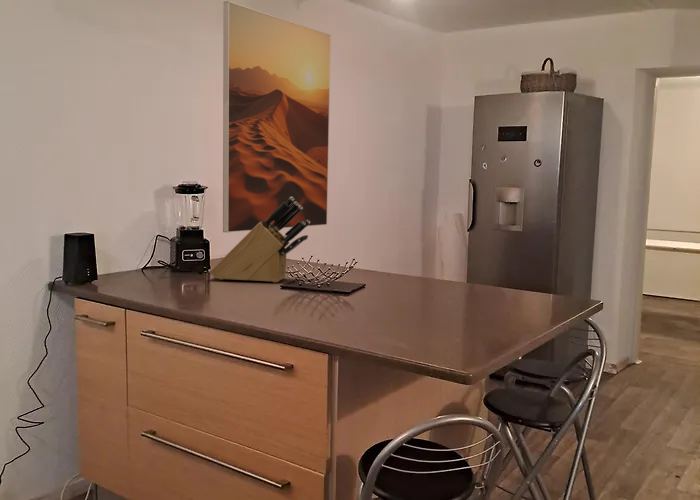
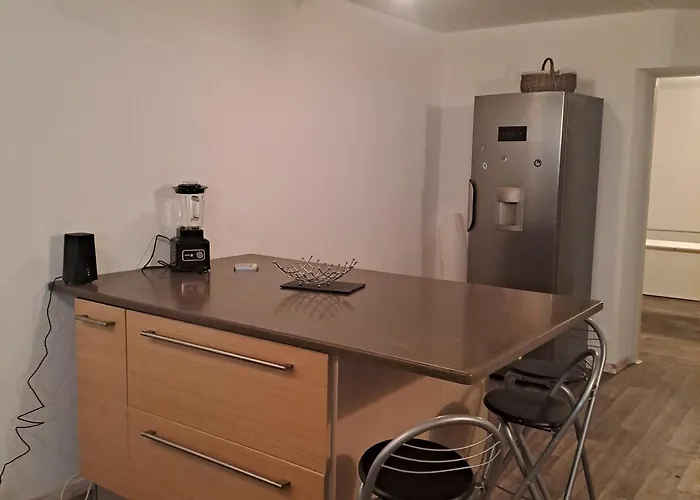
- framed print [222,0,332,234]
- knife block [209,197,310,283]
